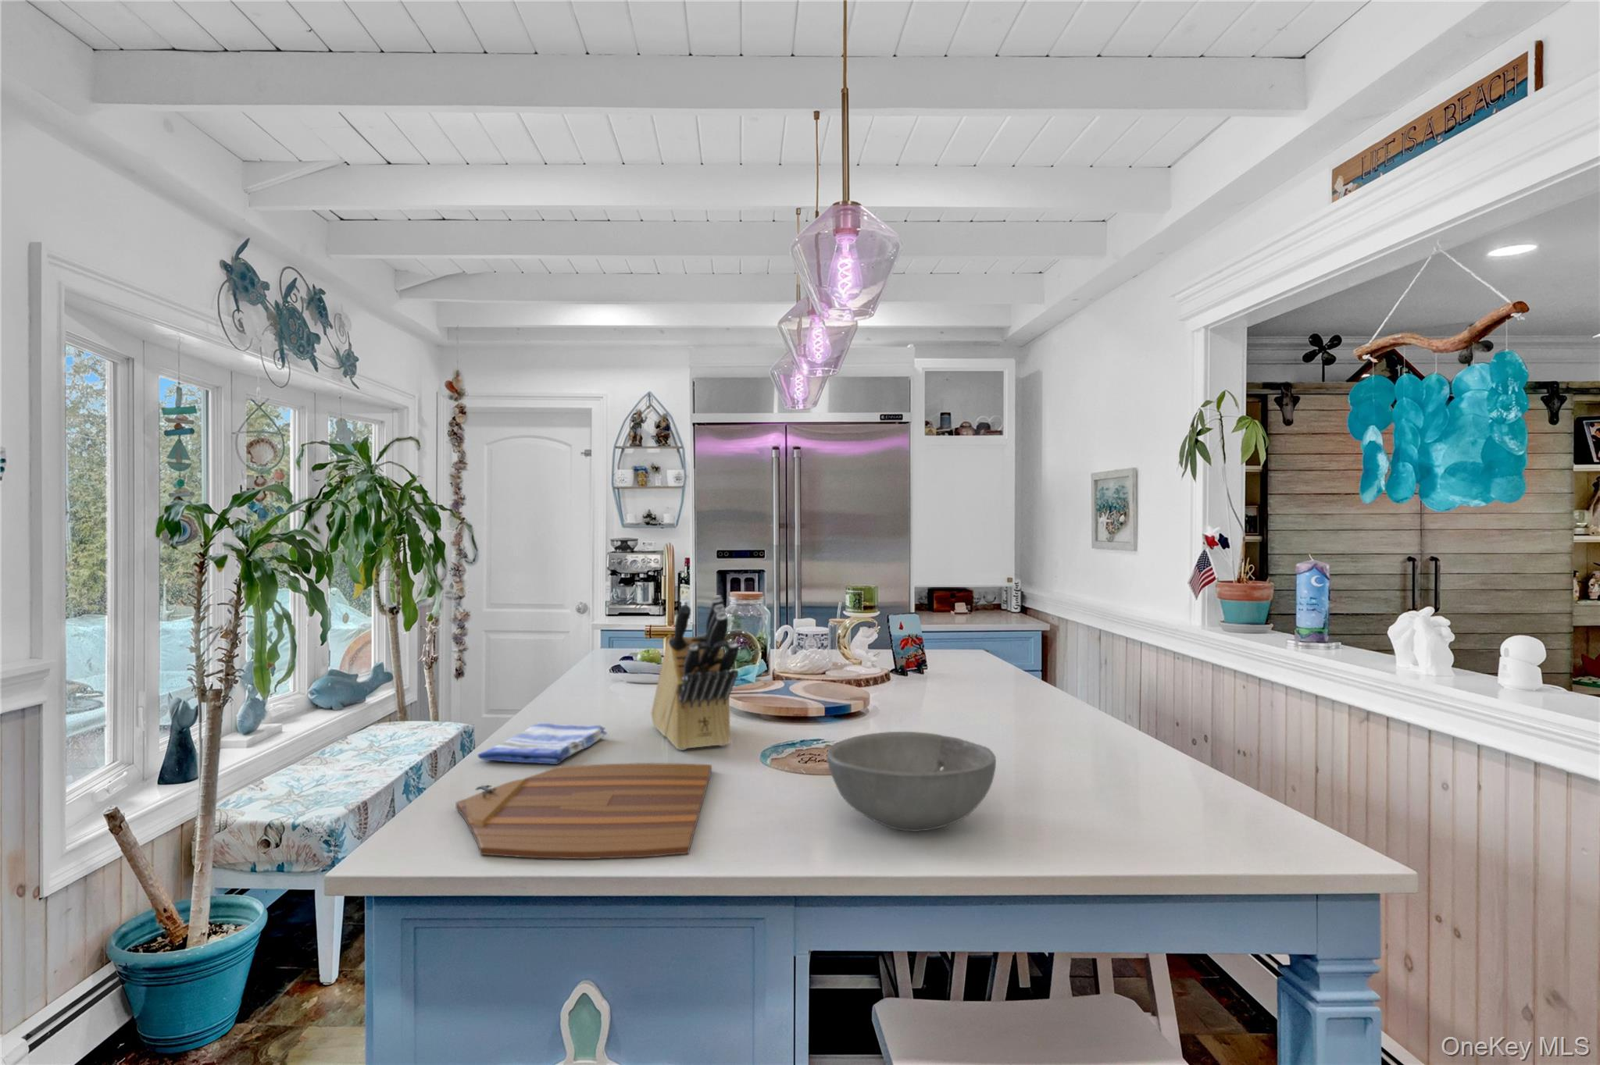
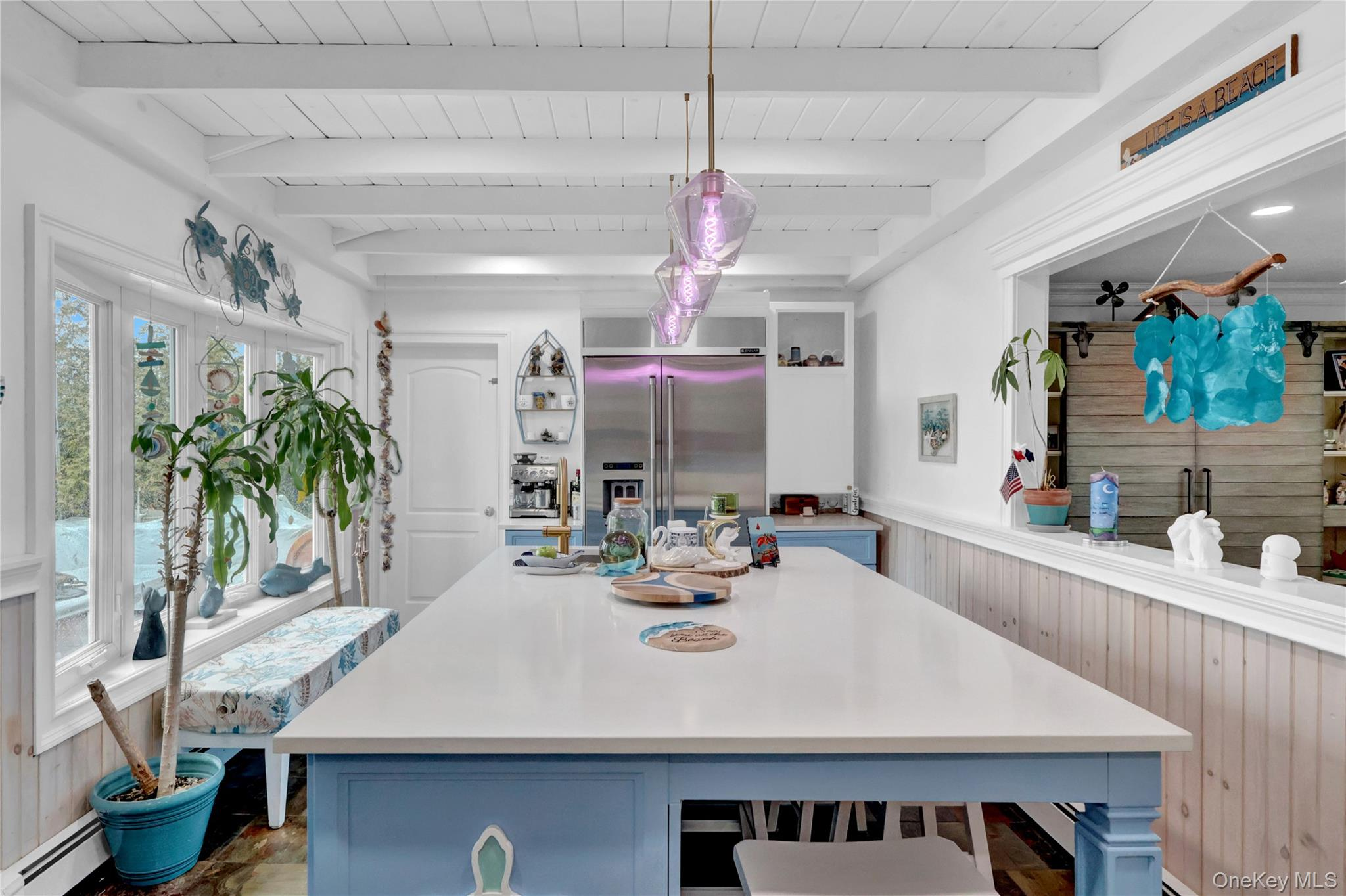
- bowl [826,731,997,832]
- knife block [650,594,739,751]
- dish towel [478,723,607,765]
- cutting board [455,762,712,859]
